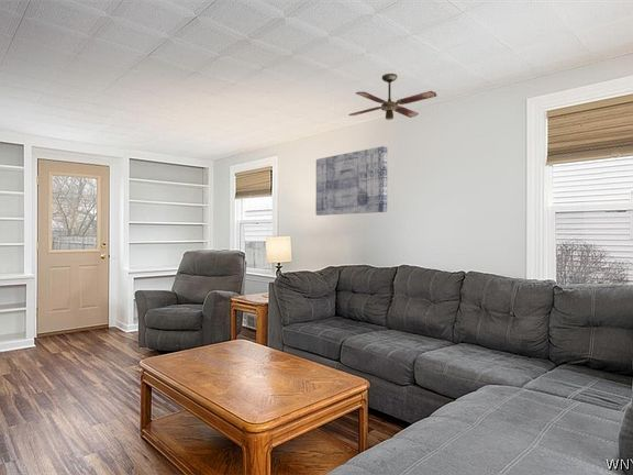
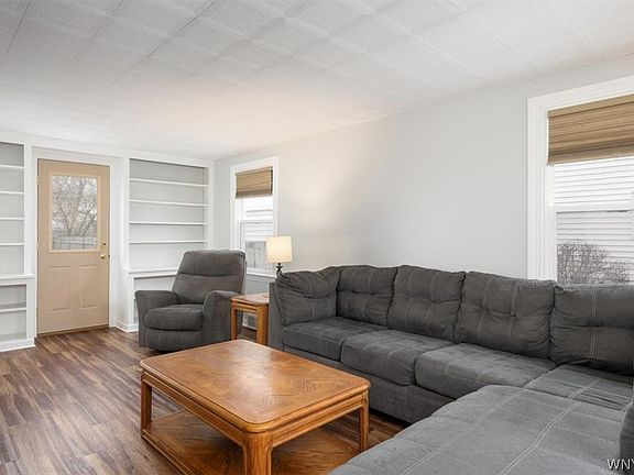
- wall art [314,145,388,217]
- ceiling fan [347,73,437,121]
